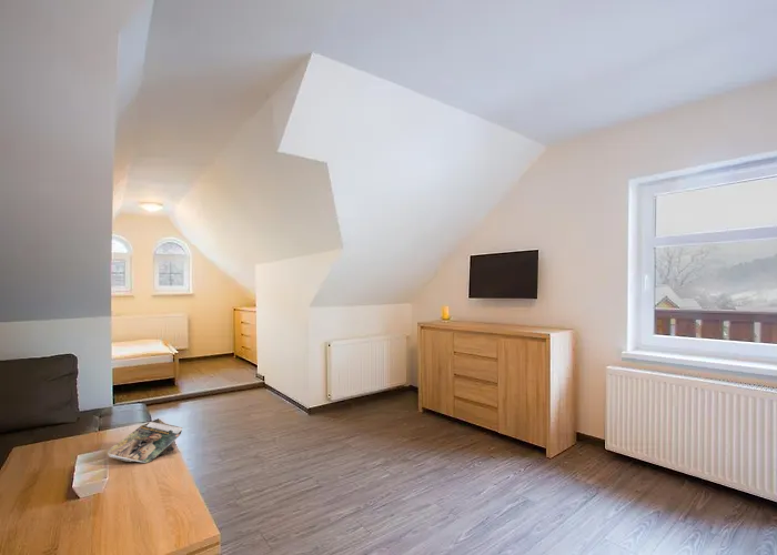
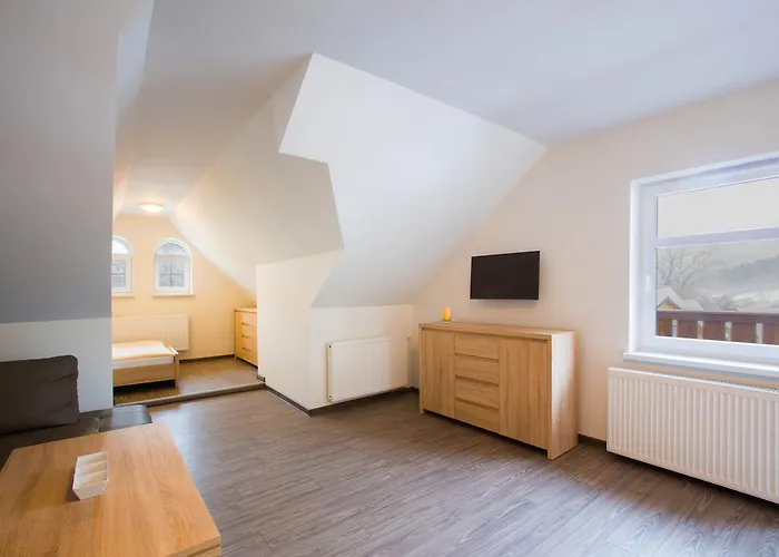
- magazine [107,417,183,464]
